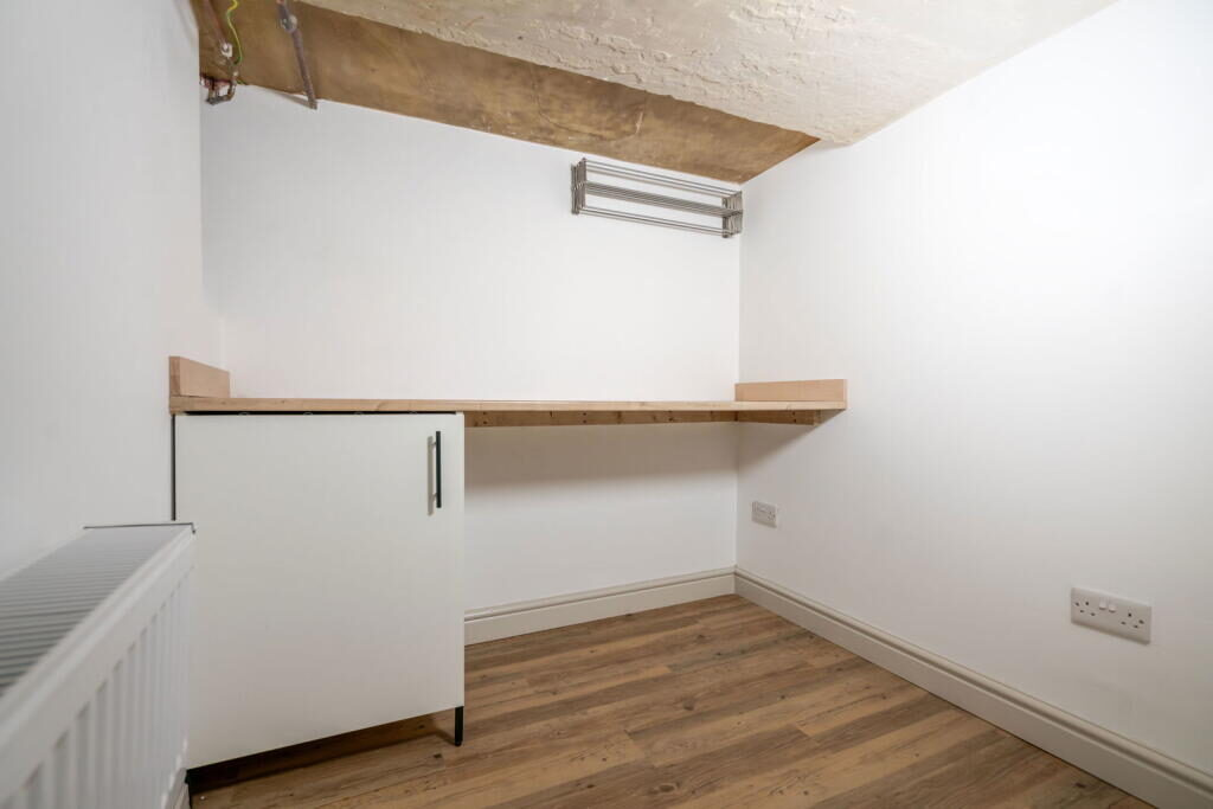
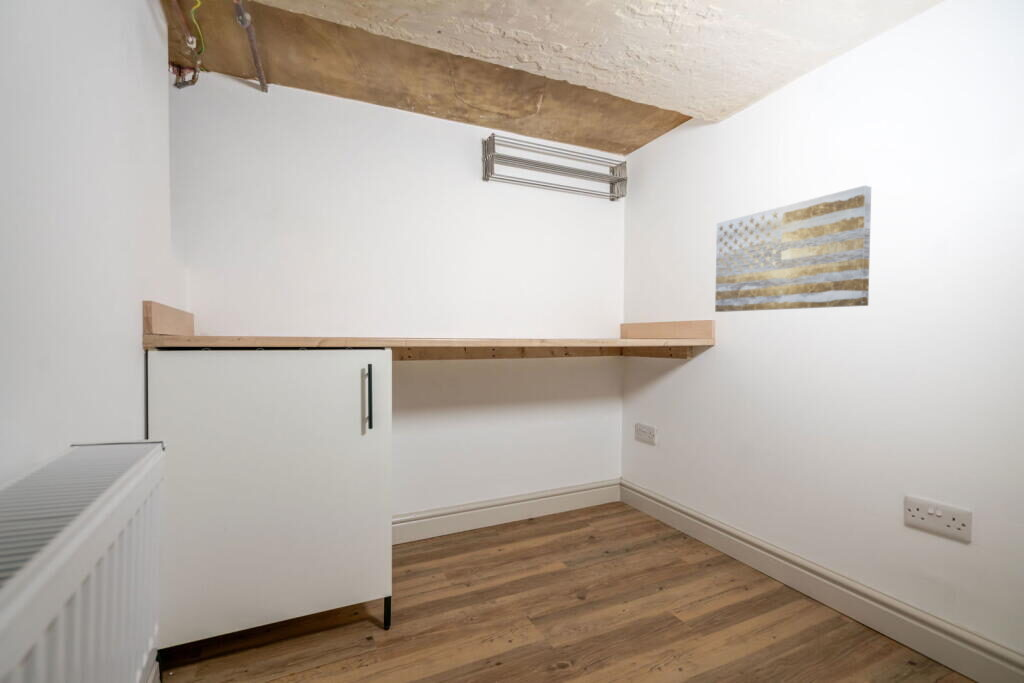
+ wall art [714,184,872,313]
